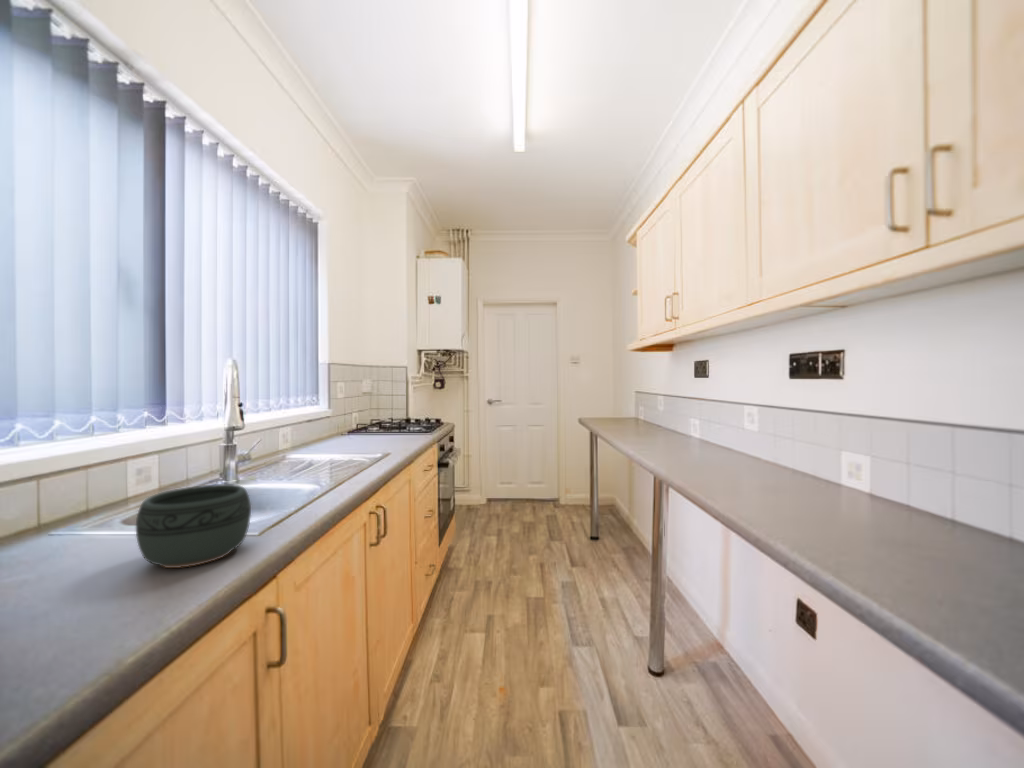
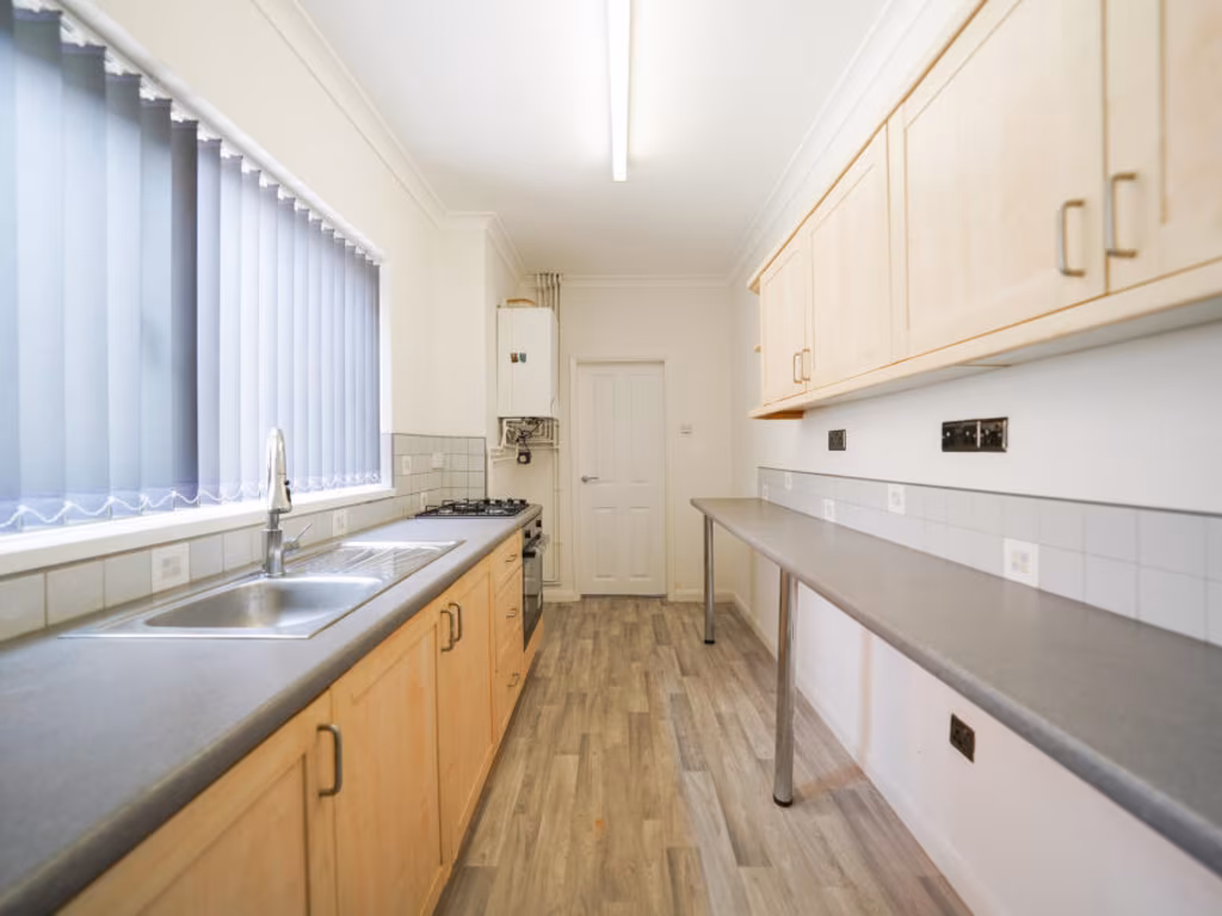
- bowl [135,483,252,569]
